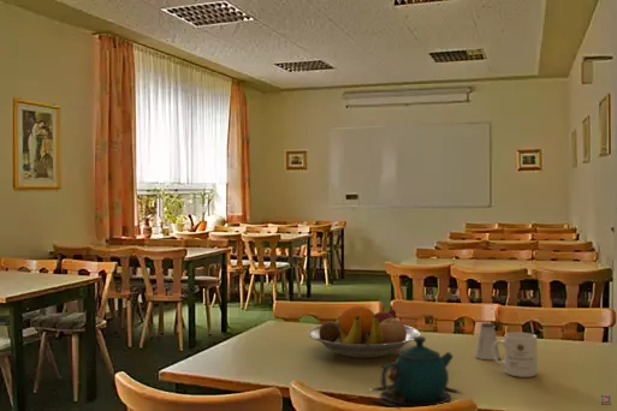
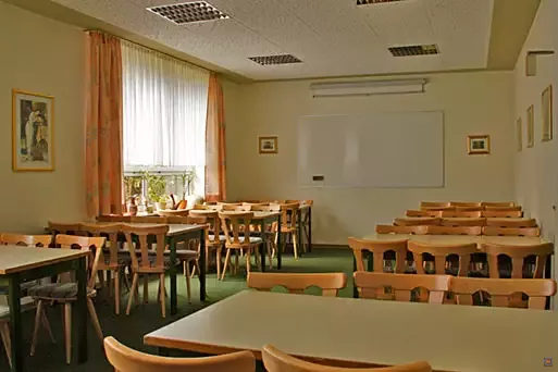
- saltshaker [474,322,502,361]
- teapot [369,335,462,411]
- mug [492,332,539,379]
- fruit bowl [307,304,421,359]
